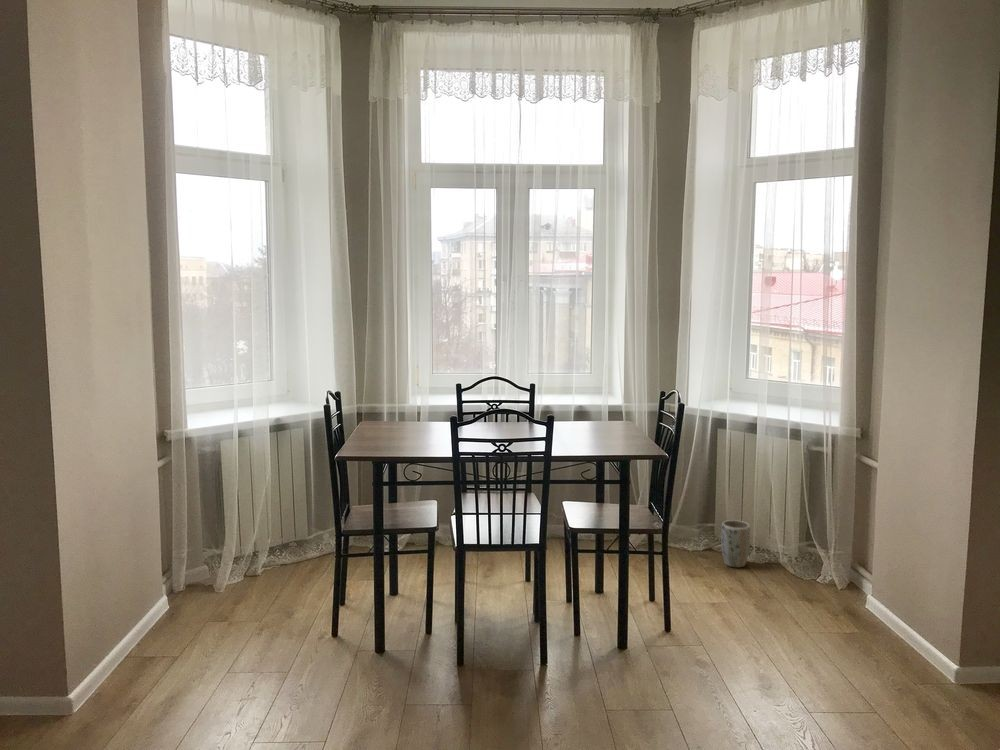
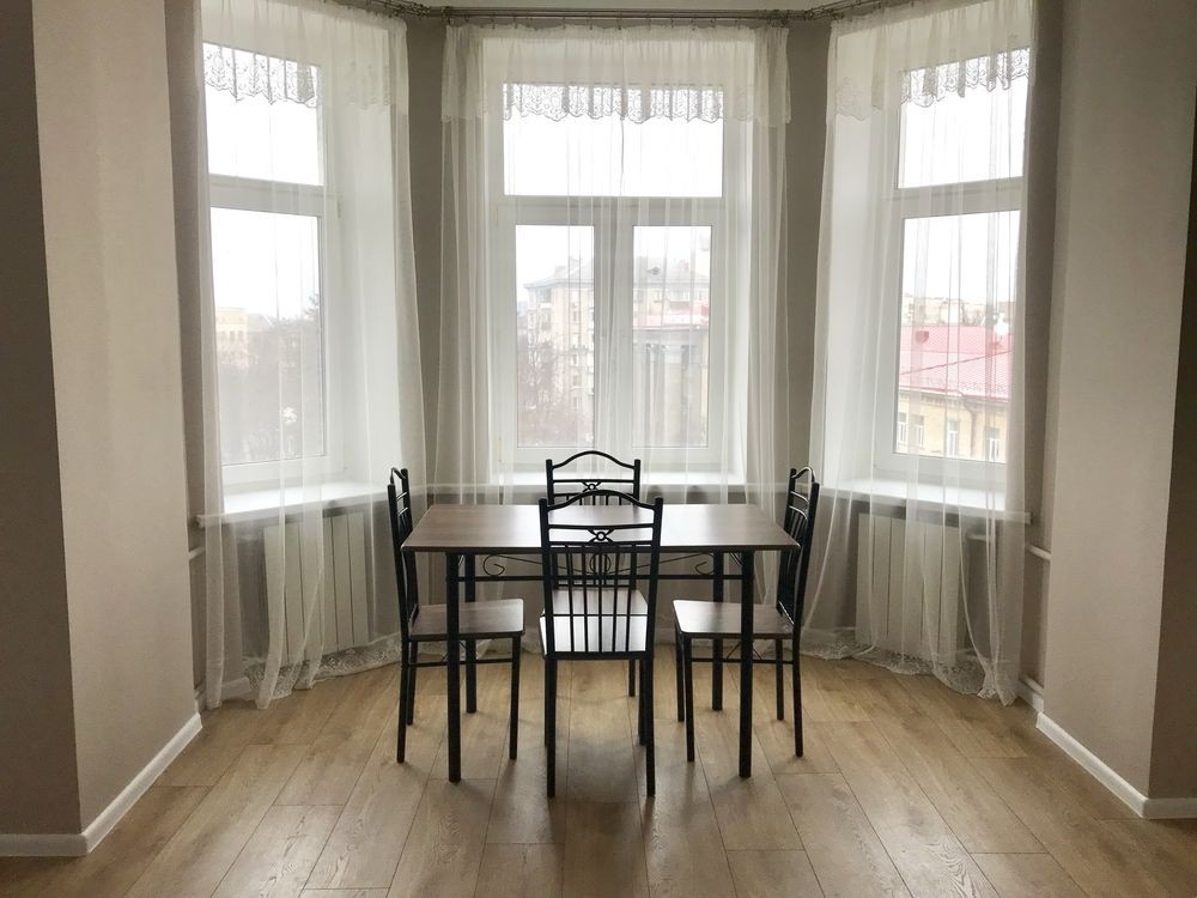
- plant pot [720,519,751,568]
